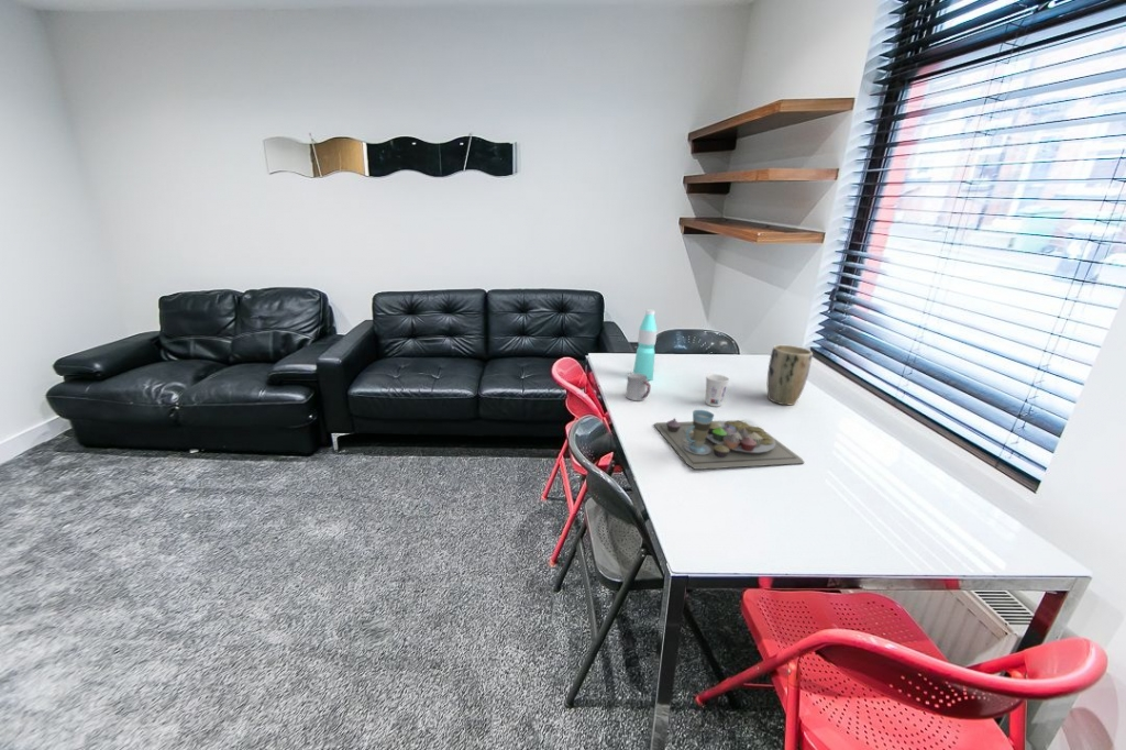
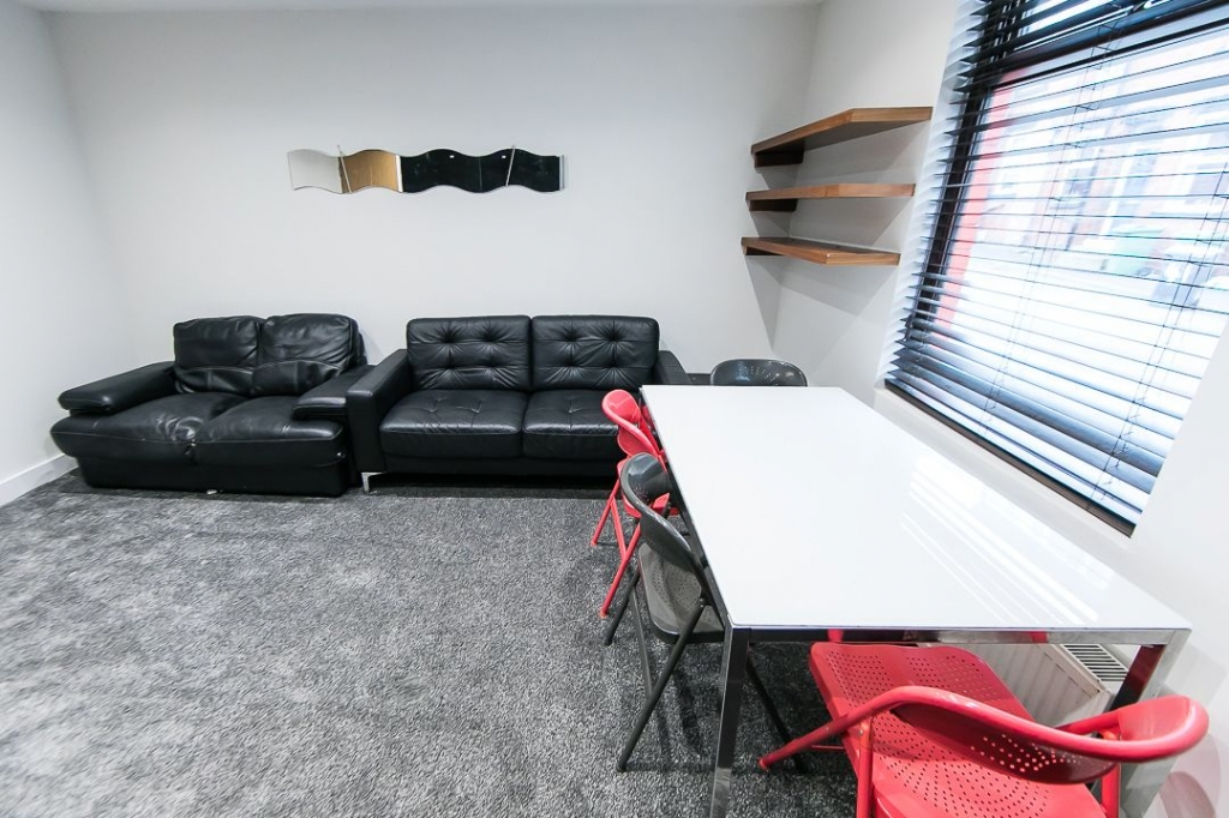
- cup [705,373,730,408]
- water bottle [632,309,658,382]
- plant pot [765,344,814,406]
- cup [625,373,652,401]
- food plate [653,409,805,471]
